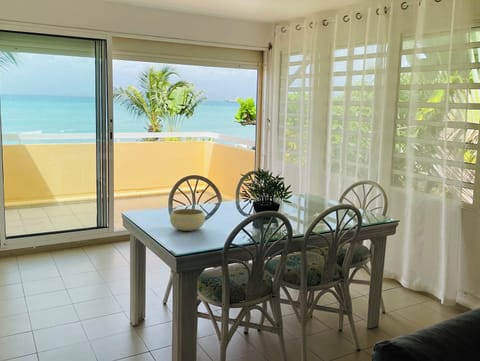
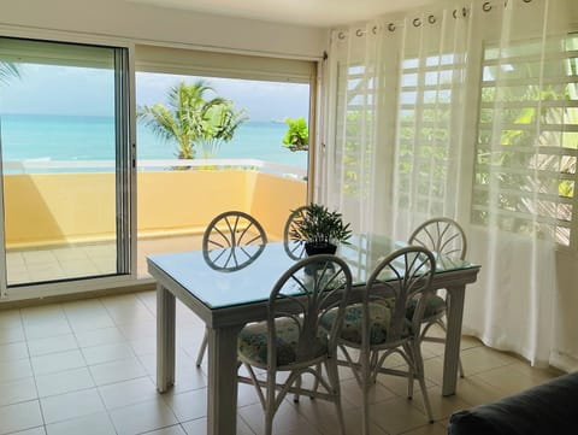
- bowl [169,208,206,232]
